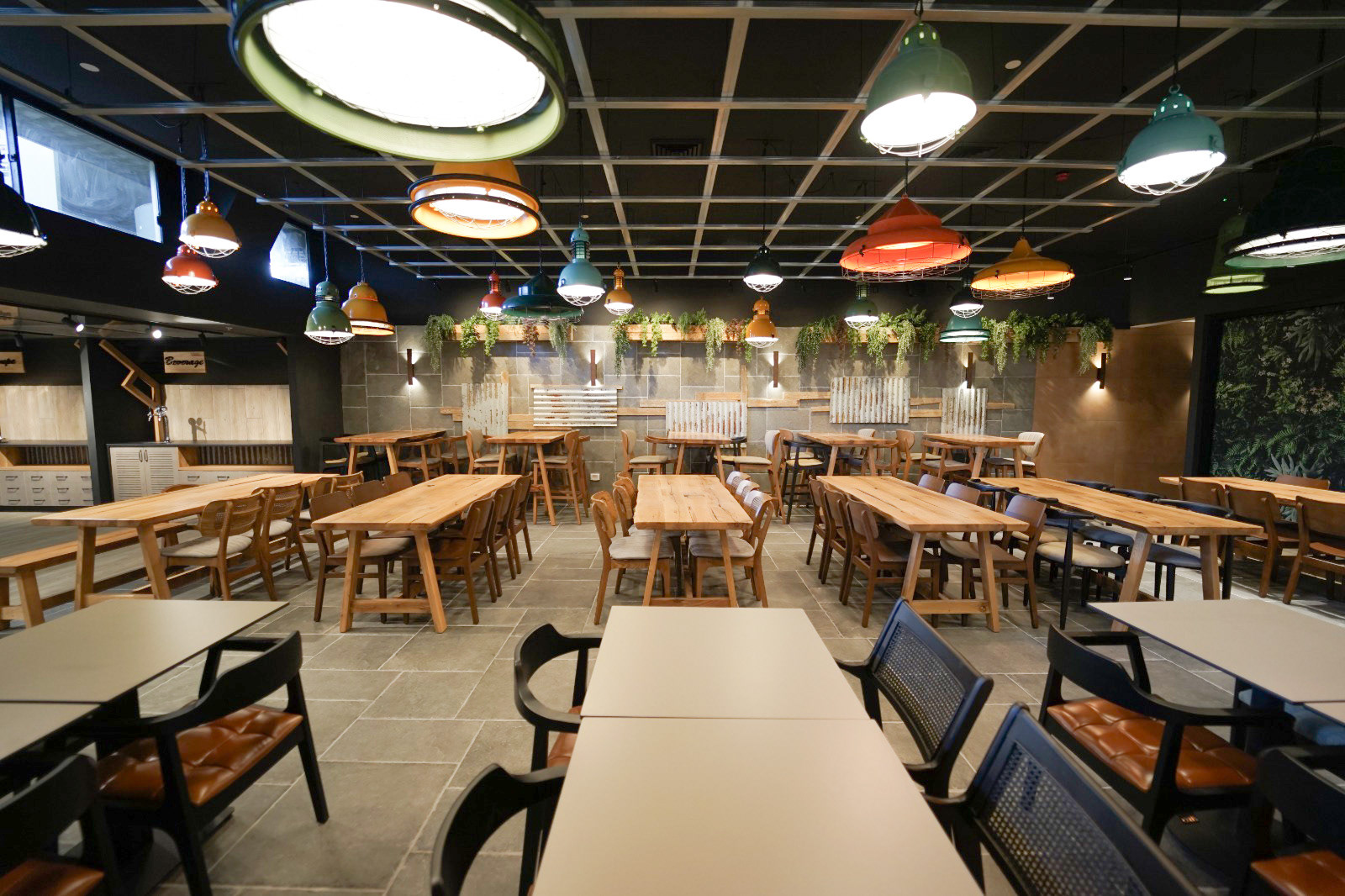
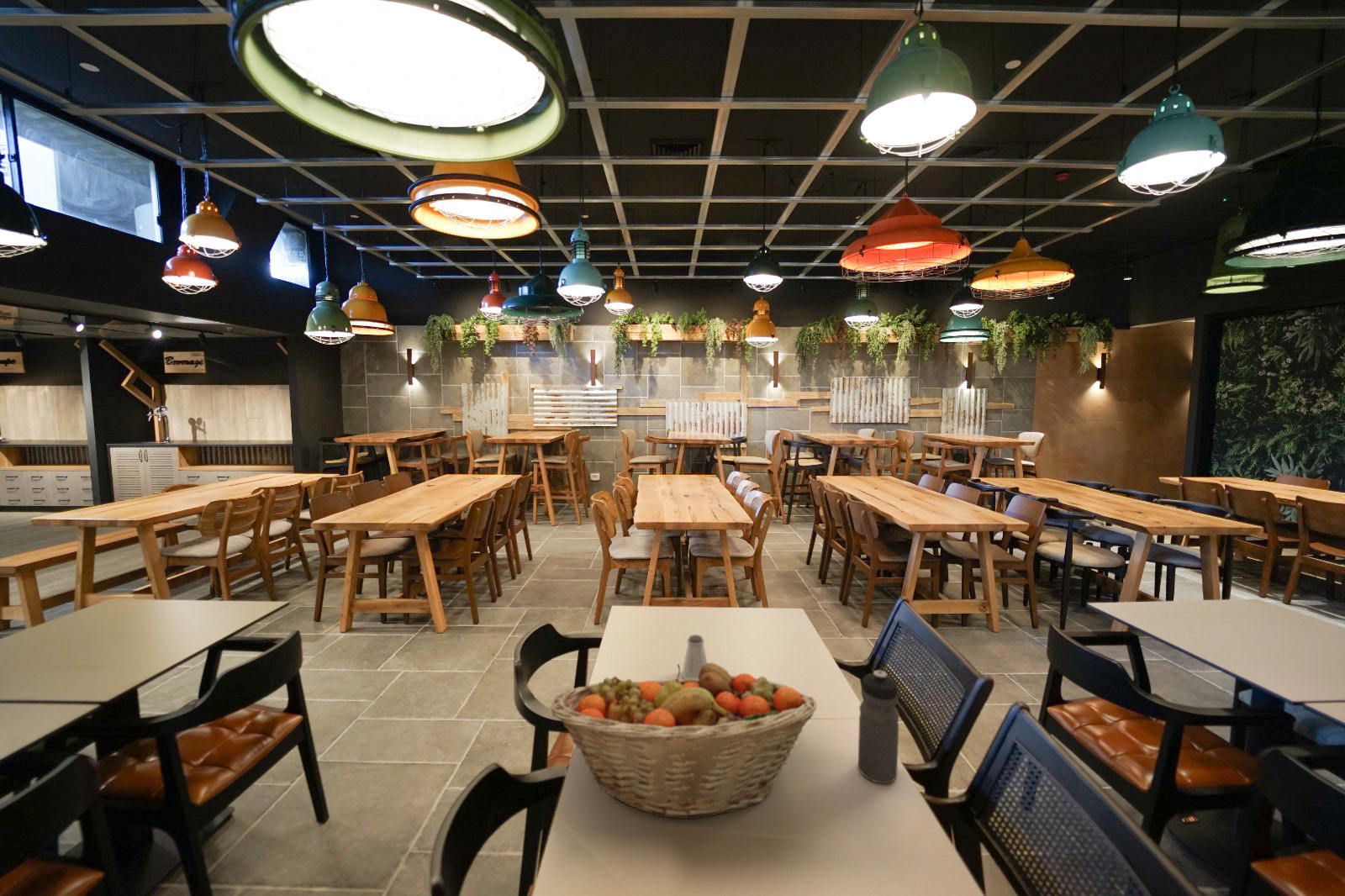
+ saltshaker [681,634,708,679]
+ fruit basket [550,661,817,820]
+ water bottle [857,669,900,784]
